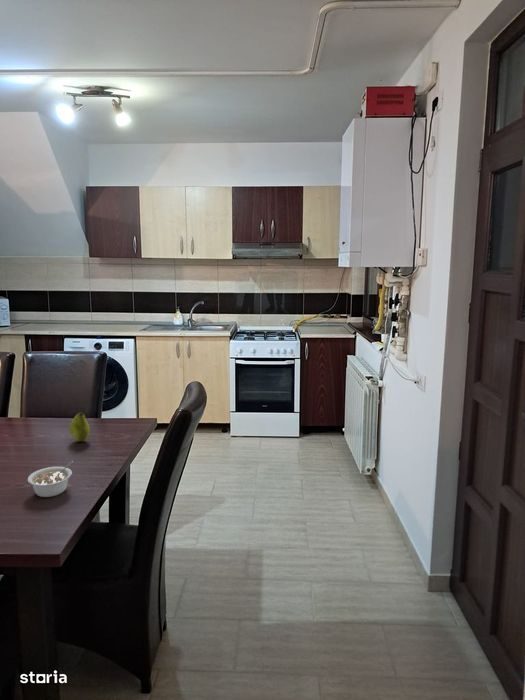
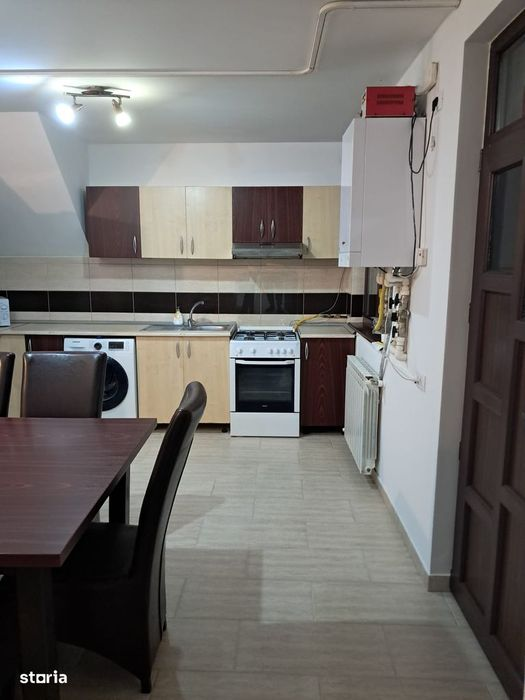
- fruit [68,412,91,443]
- legume [27,460,74,498]
